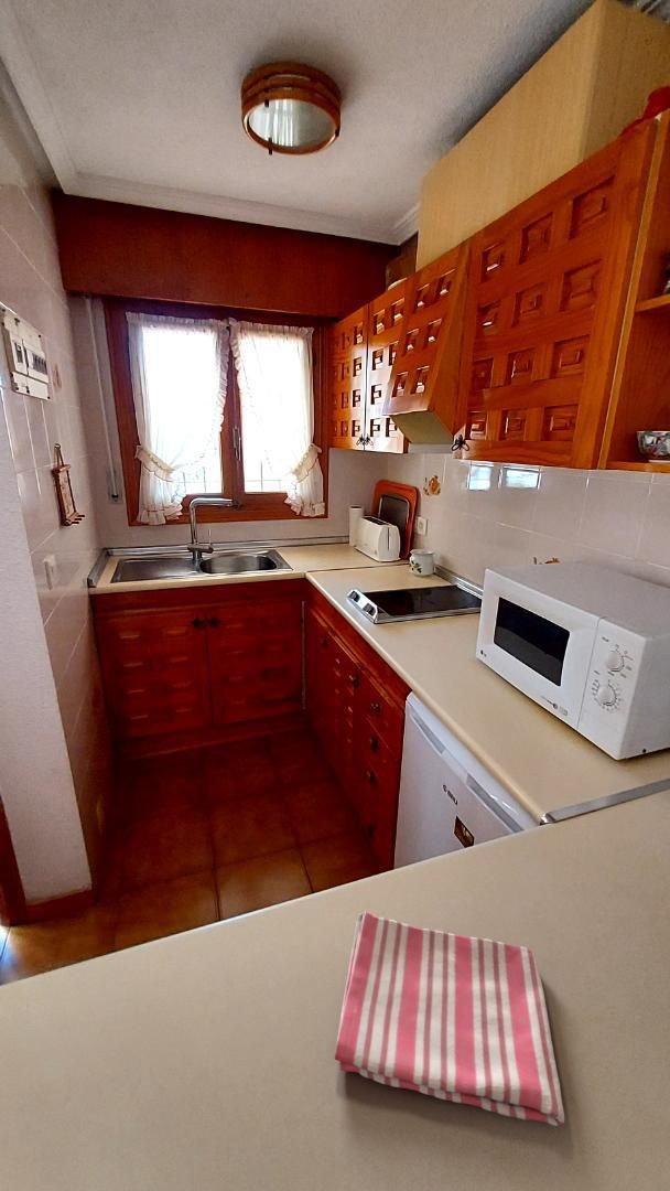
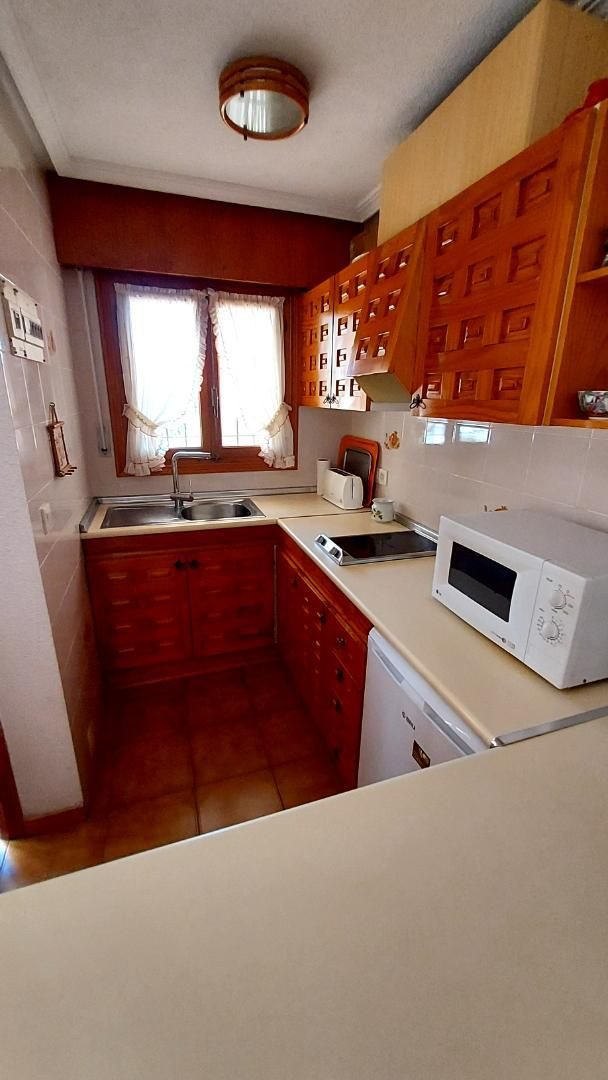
- dish towel [334,911,565,1127]
